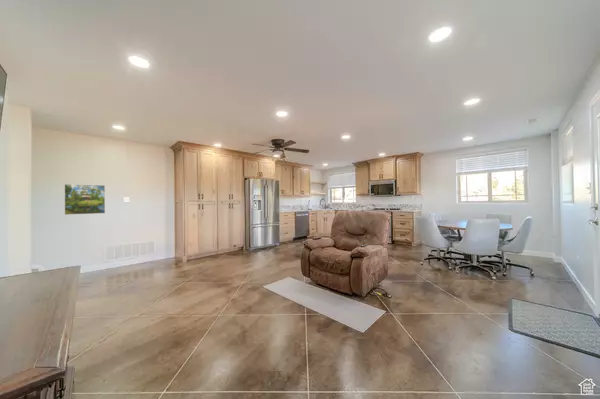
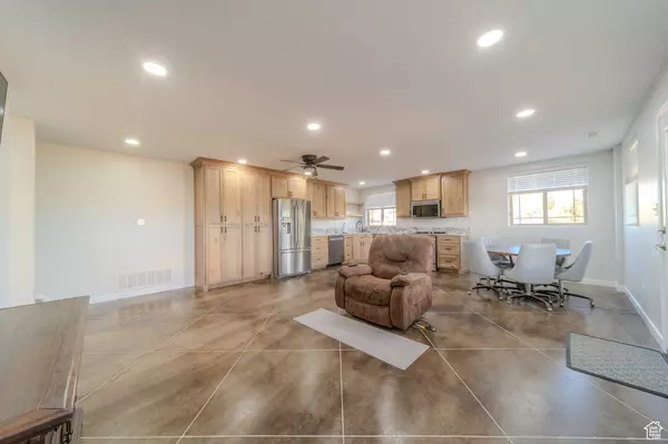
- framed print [63,183,106,216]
